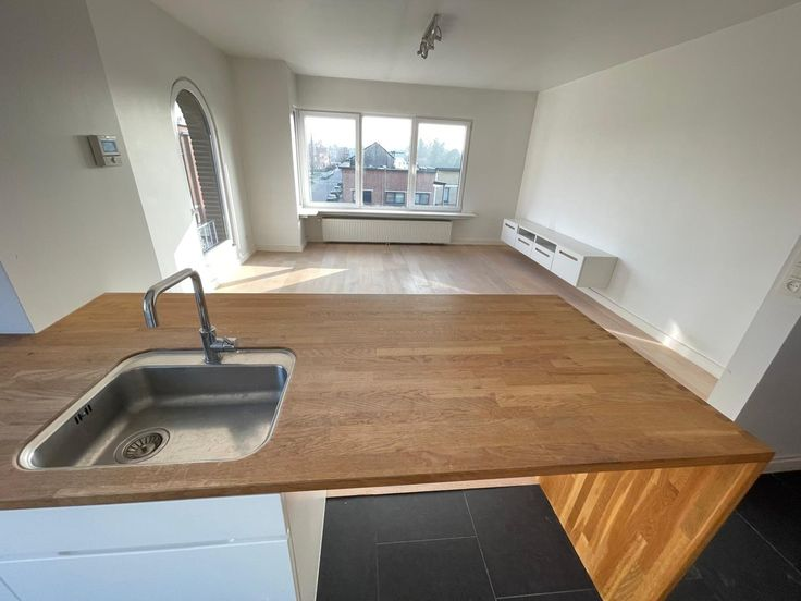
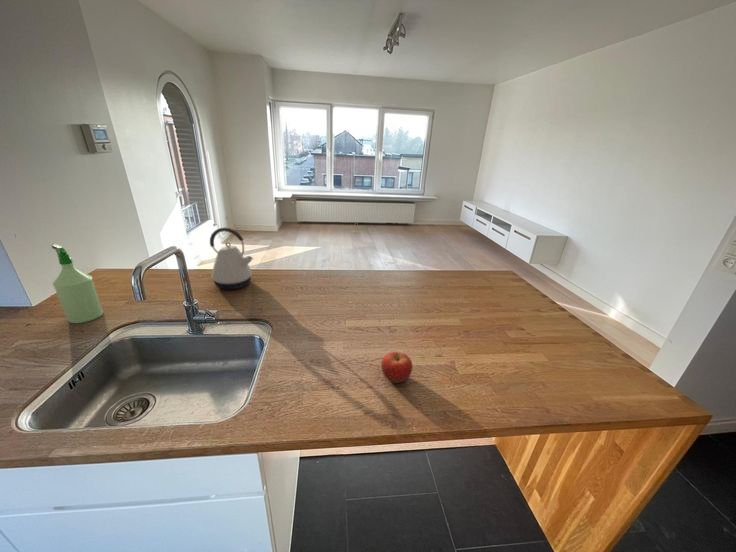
+ kettle [209,227,254,290]
+ spray bottle [51,244,104,324]
+ fruit [380,351,414,384]
